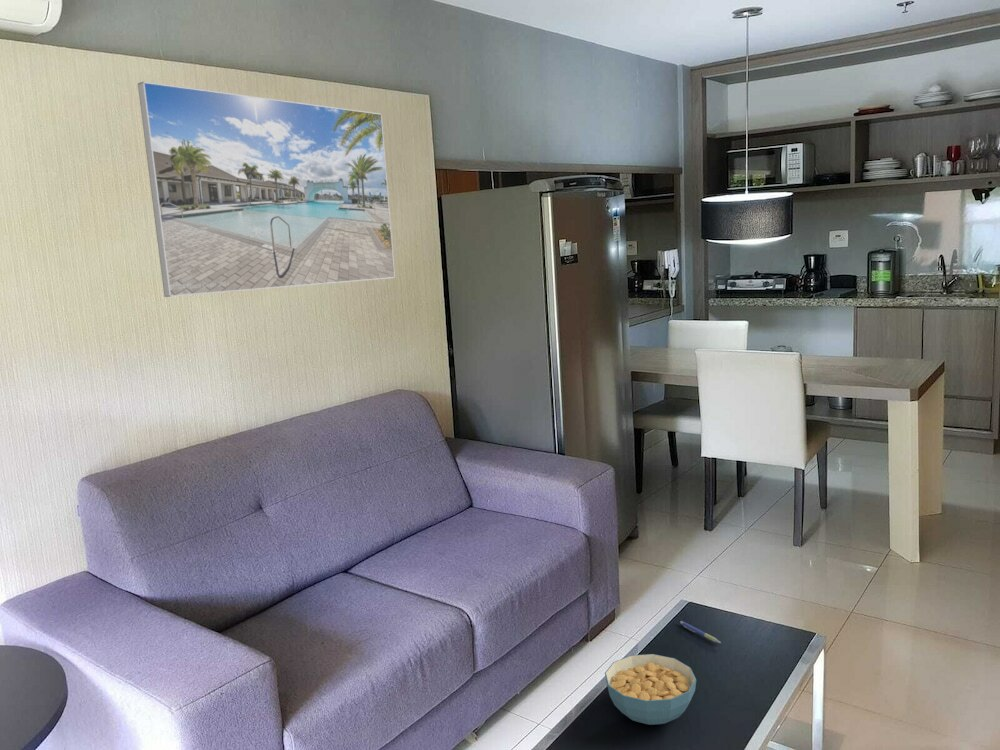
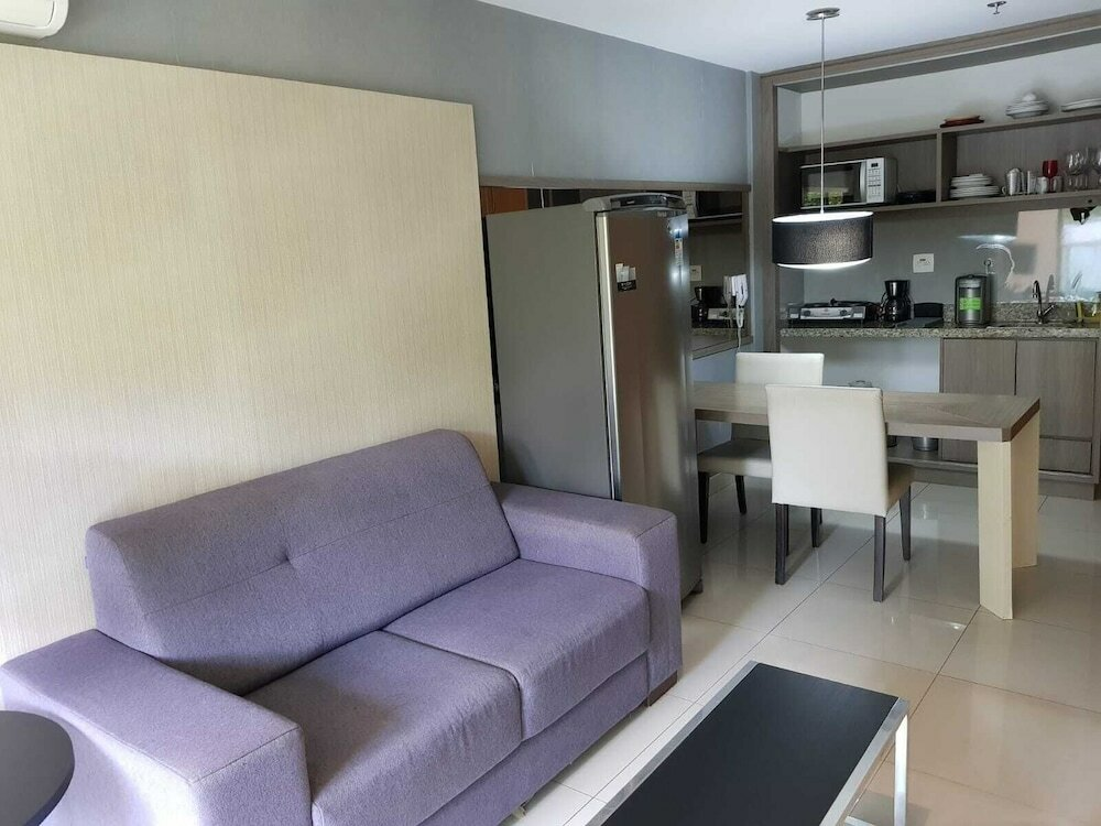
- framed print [137,81,396,298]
- pen [679,620,722,644]
- cereal bowl [604,653,697,726]
